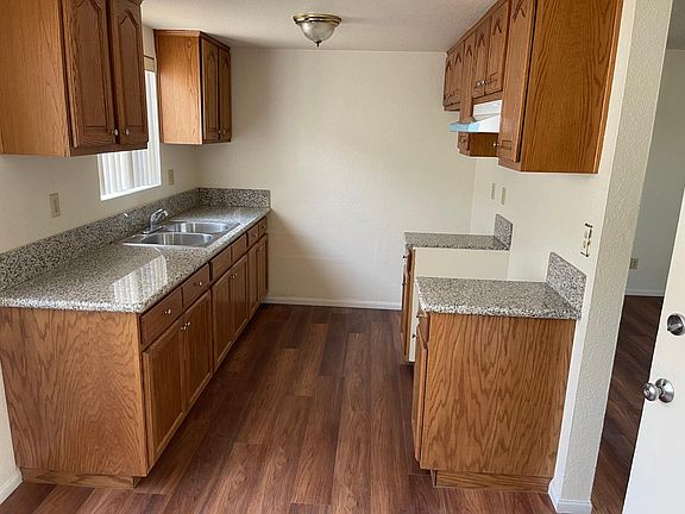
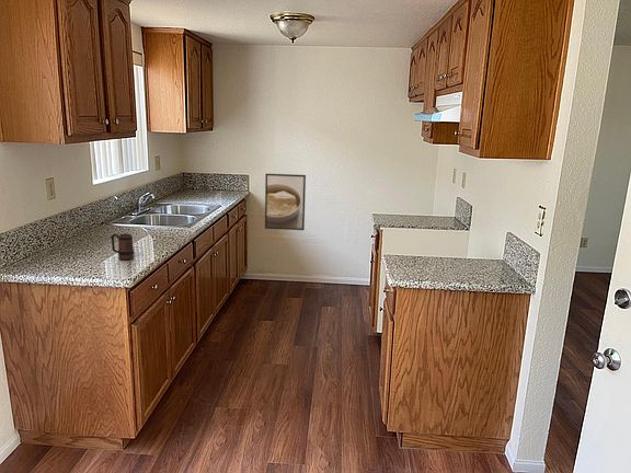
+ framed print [264,173,307,231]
+ mug [111,233,135,262]
